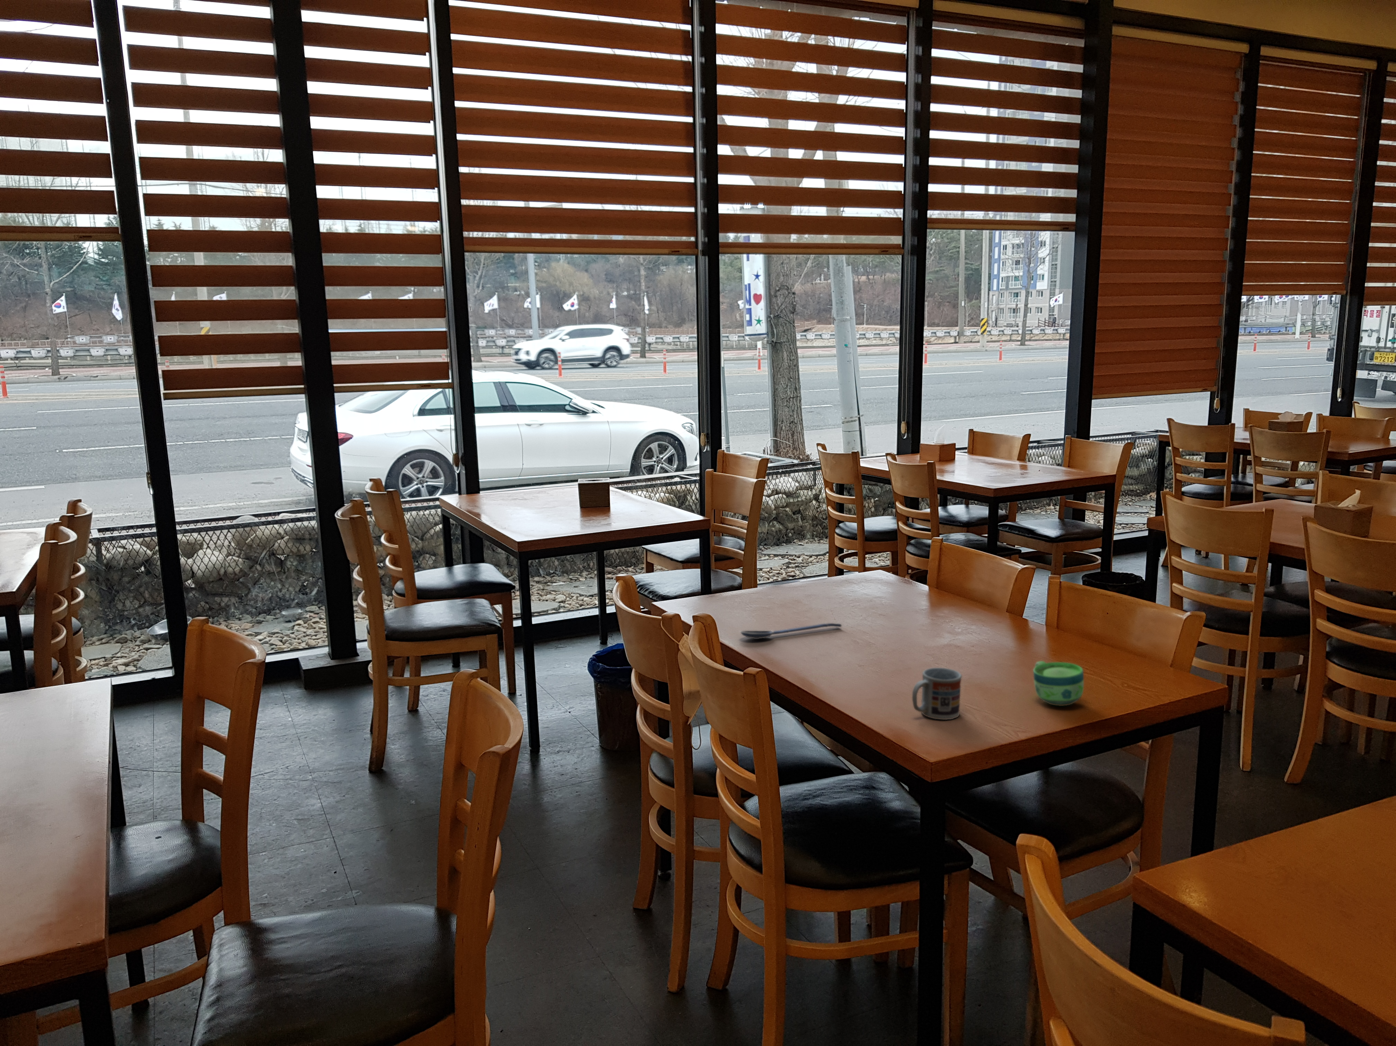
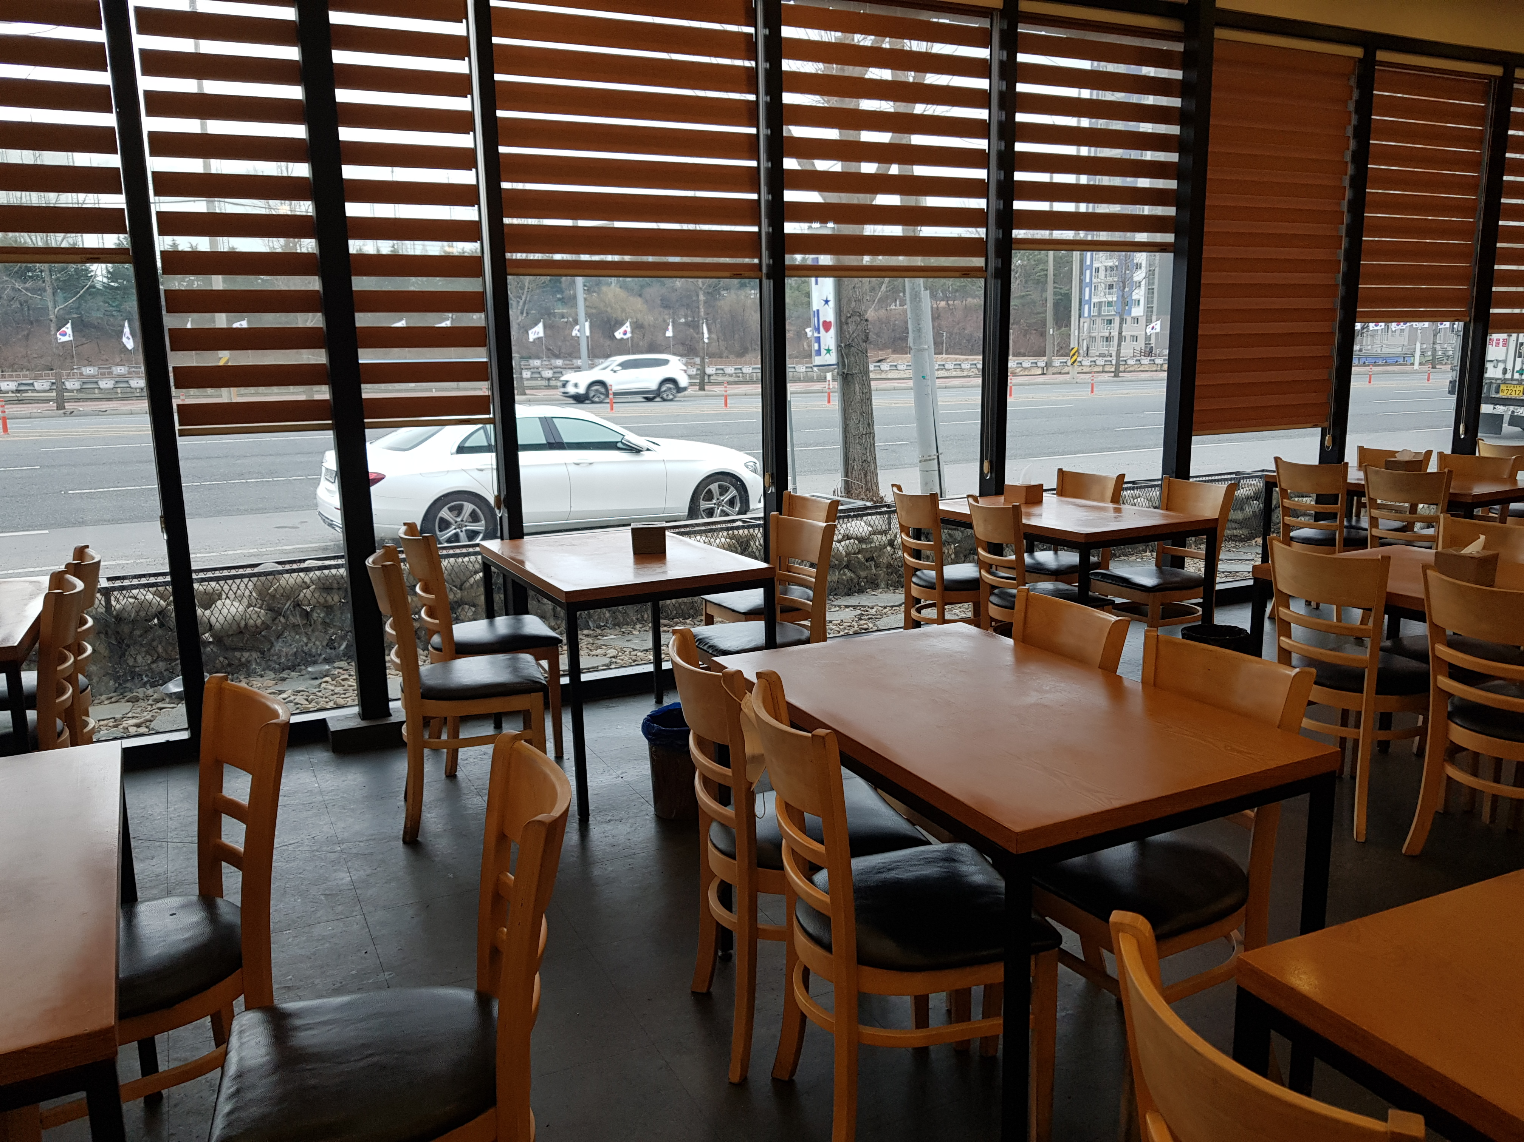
- spoon [739,623,842,639]
- cup [911,667,962,720]
- cup [1033,660,1084,706]
